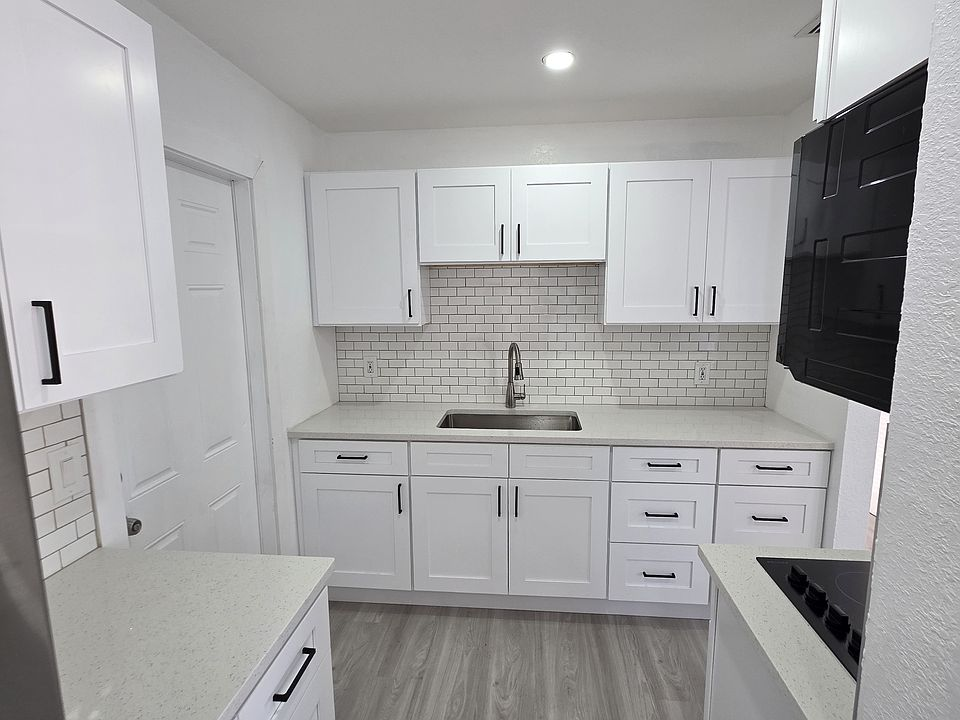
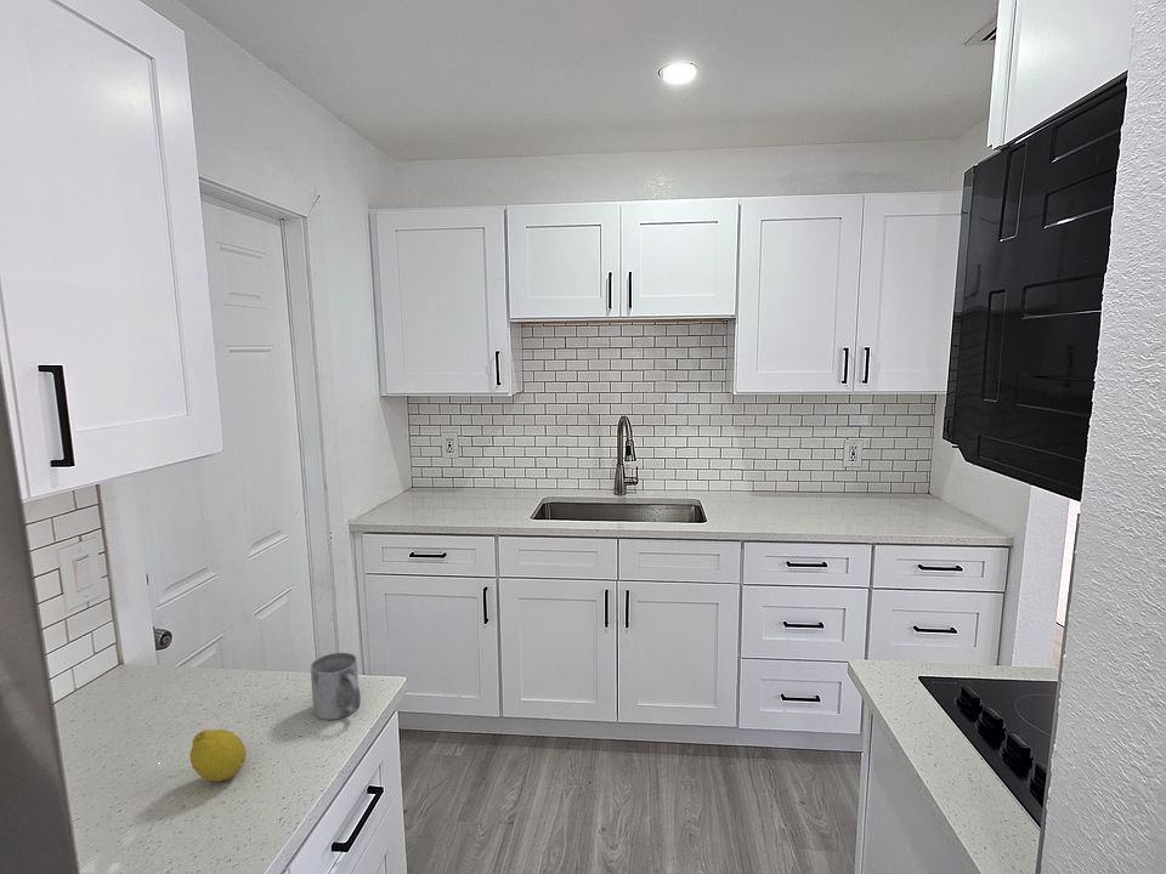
+ mug [310,652,362,721]
+ fruit [188,728,248,783]
